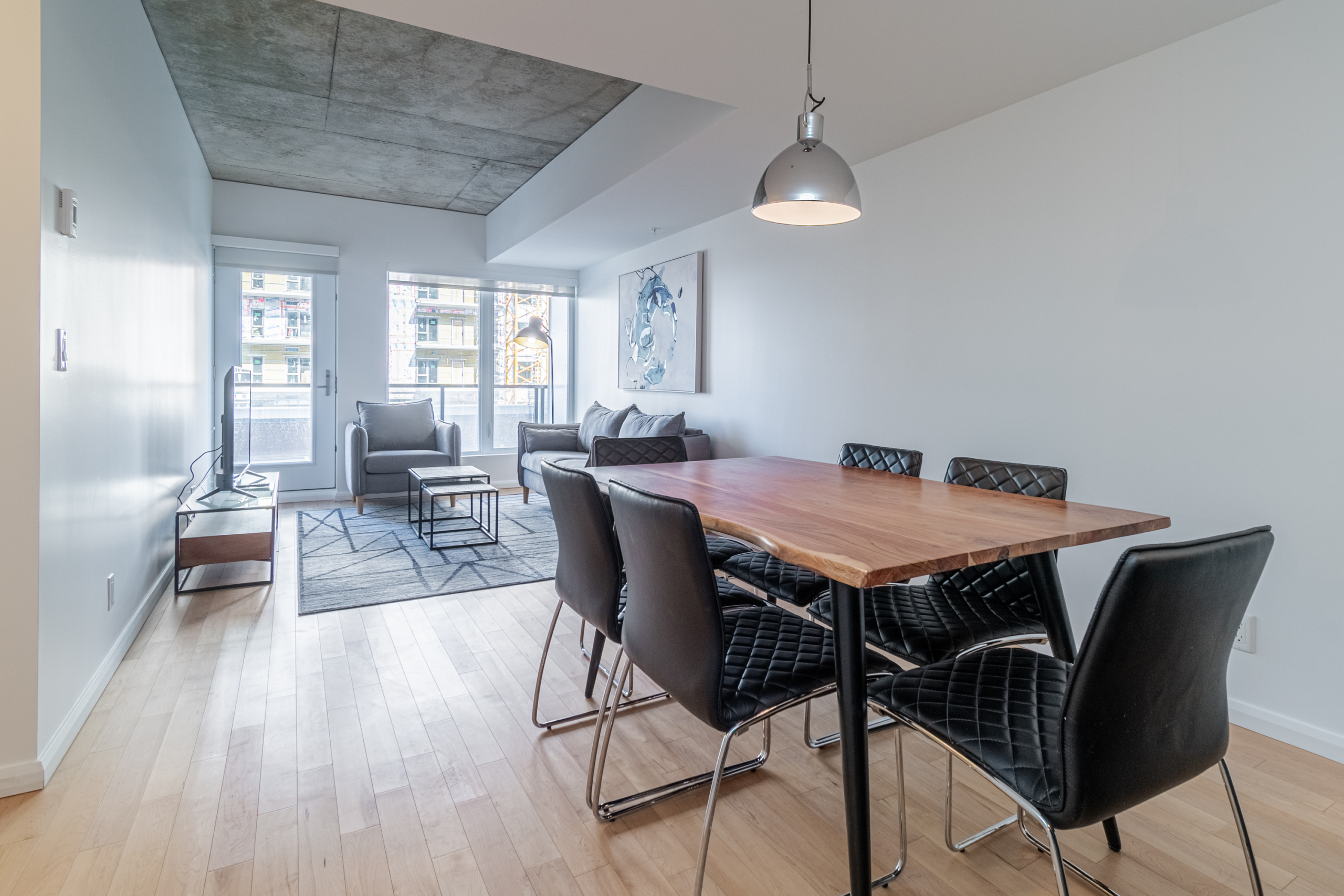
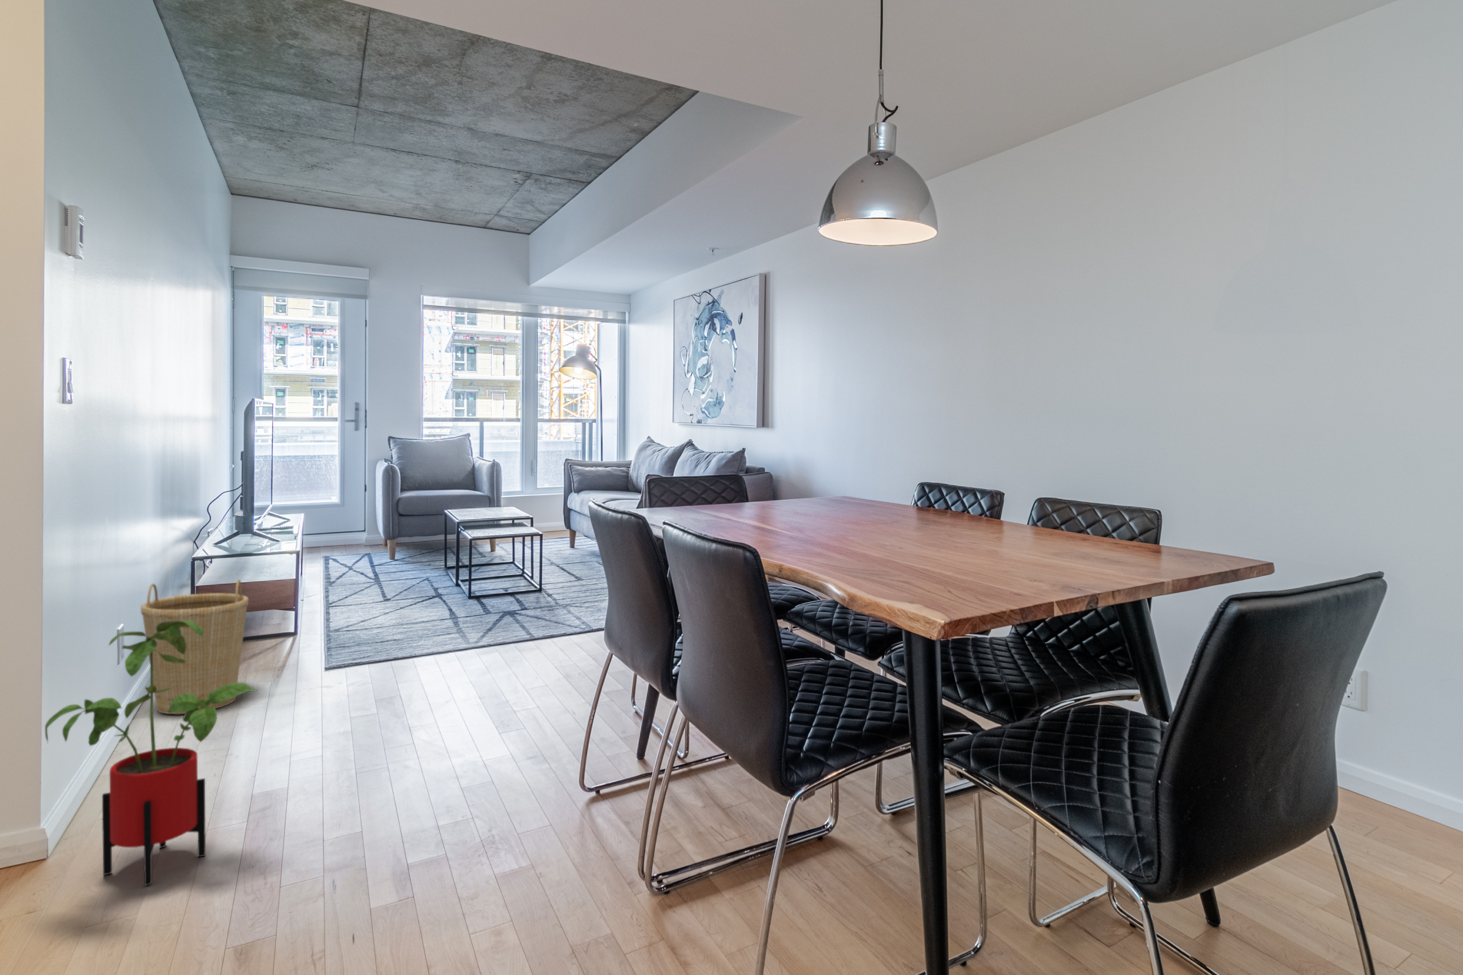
+ house plant [45,620,259,887]
+ basket [140,579,249,715]
